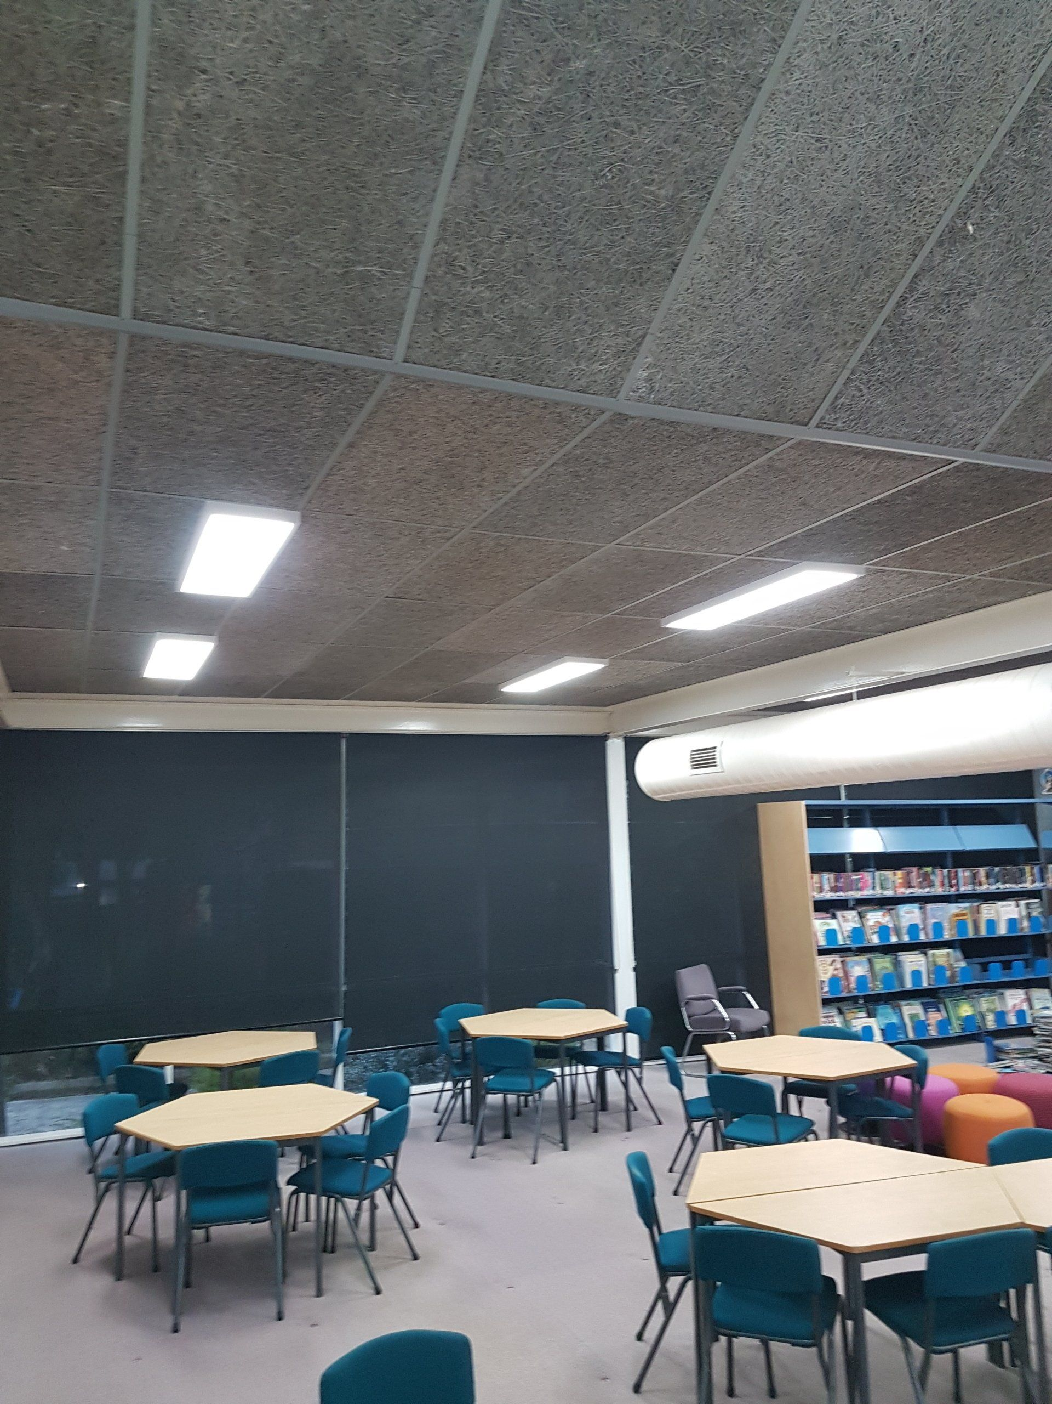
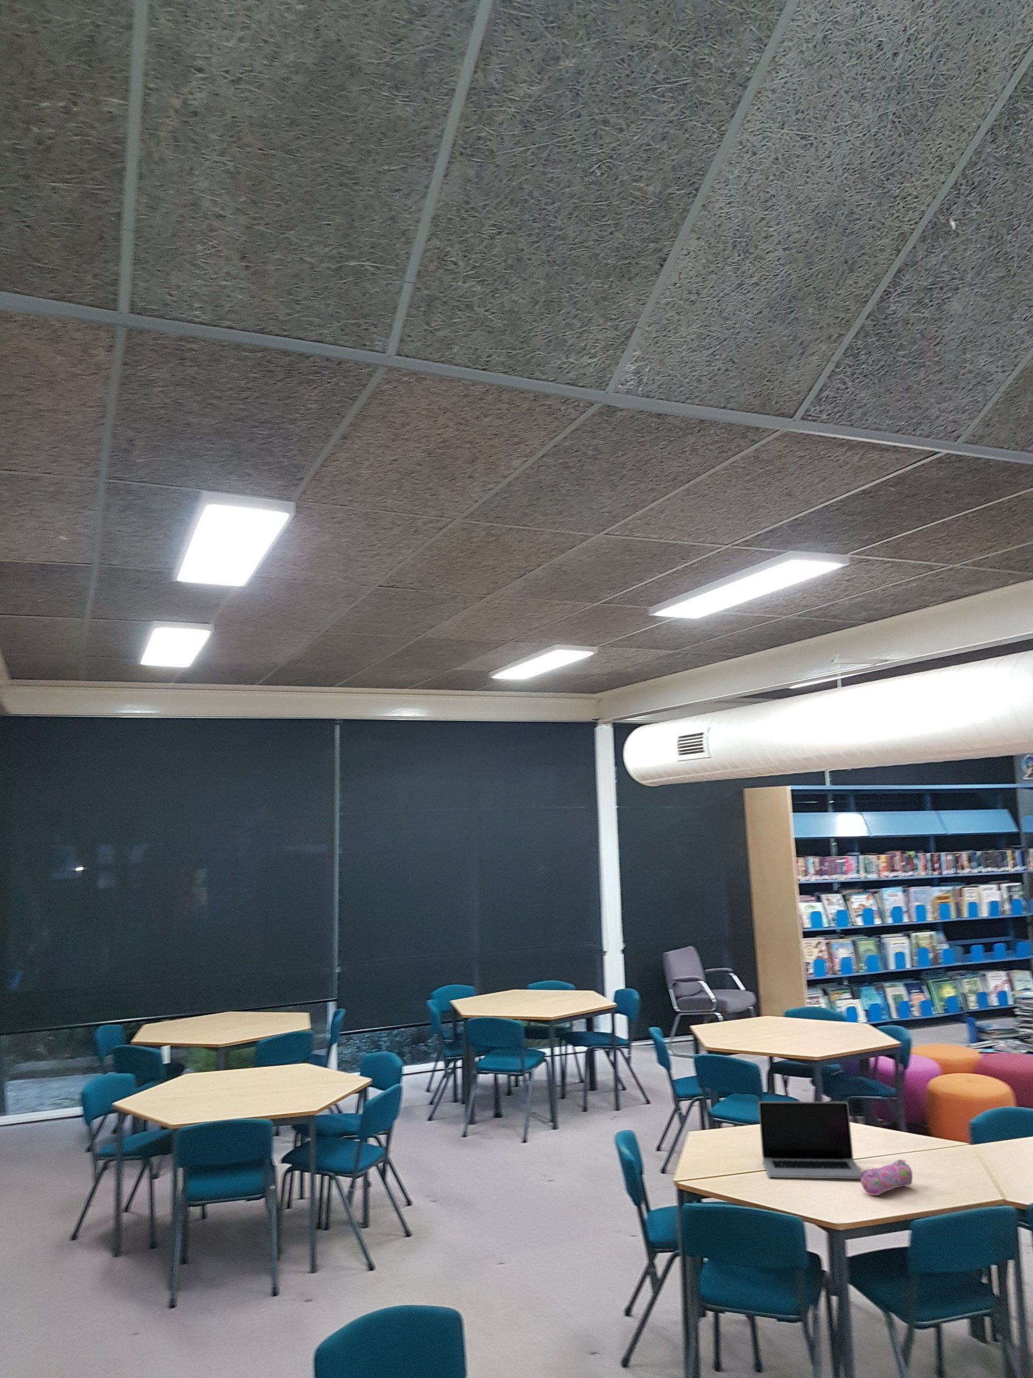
+ laptop [757,1101,862,1179]
+ pencil case [859,1159,913,1196]
